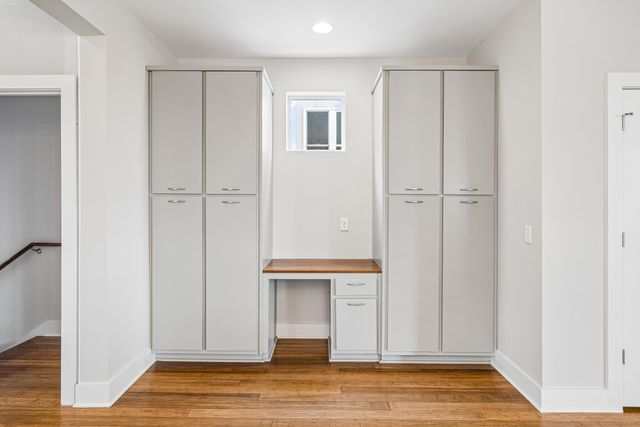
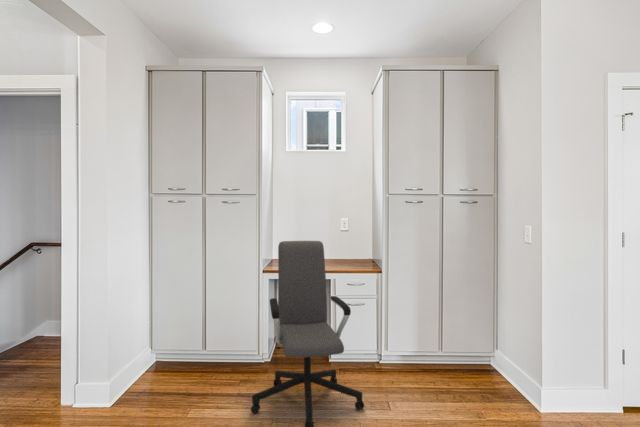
+ office chair [250,240,365,427]
